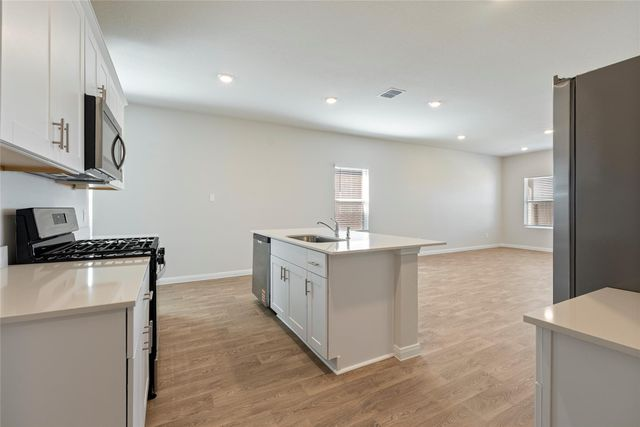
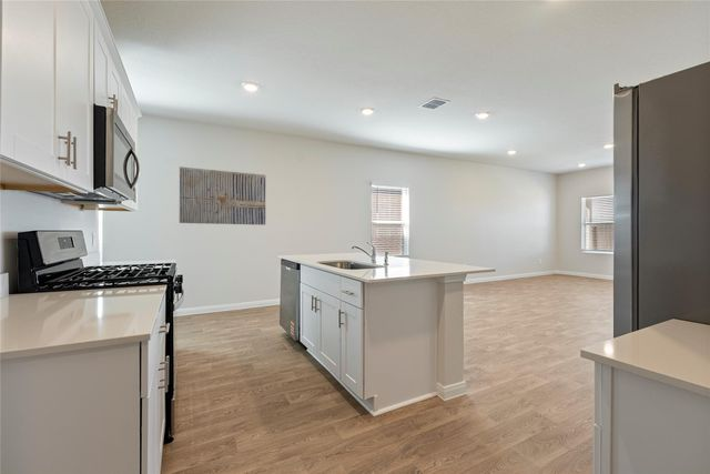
+ wall art [179,165,266,226]
